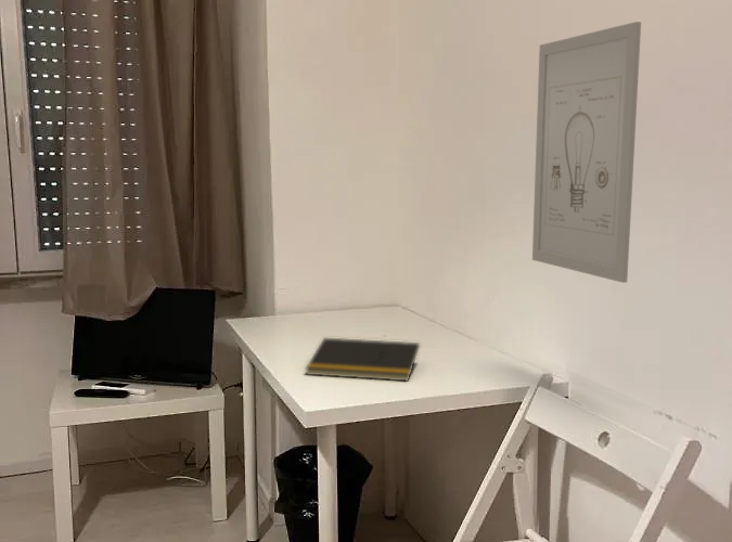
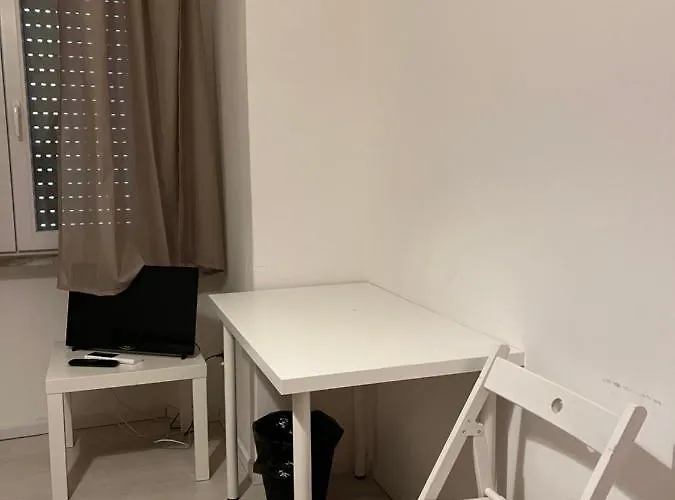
- wall art [531,21,642,284]
- notepad [304,337,421,383]
